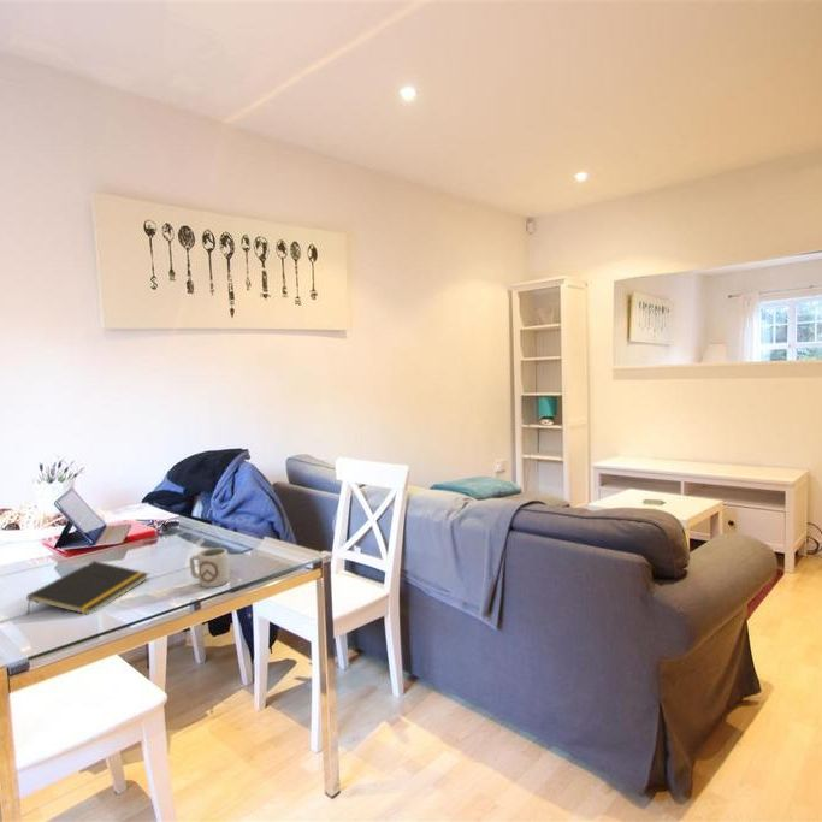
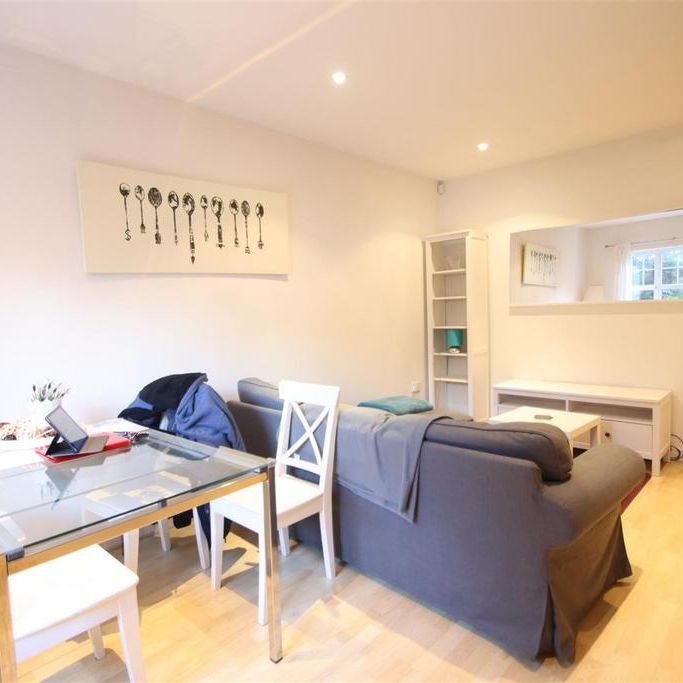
- notepad [26,560,149,616]
- cup [188,546,230,589]
